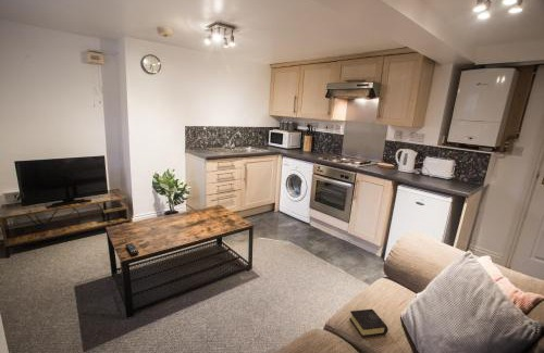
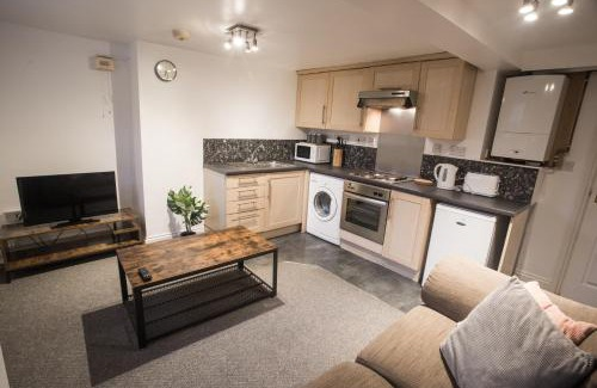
- book [348,308,390,339]
